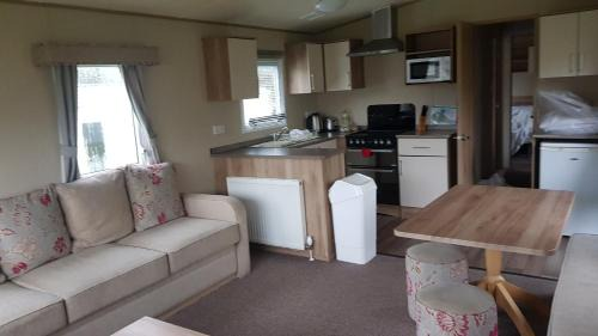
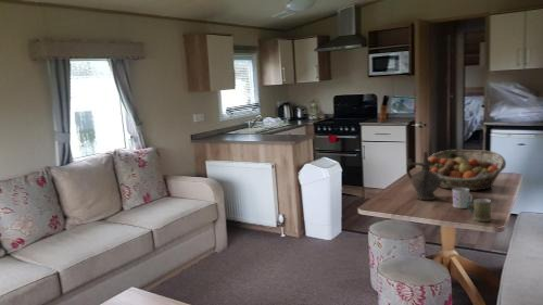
+ mug [466,198,492,223]
+ mug [451,188,473,209]
+ fruit basket [428,149,507,191]
+ ceremonial vessel [405,151,441,201]
